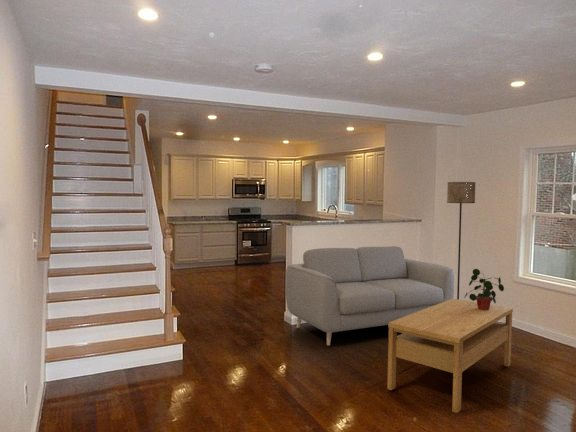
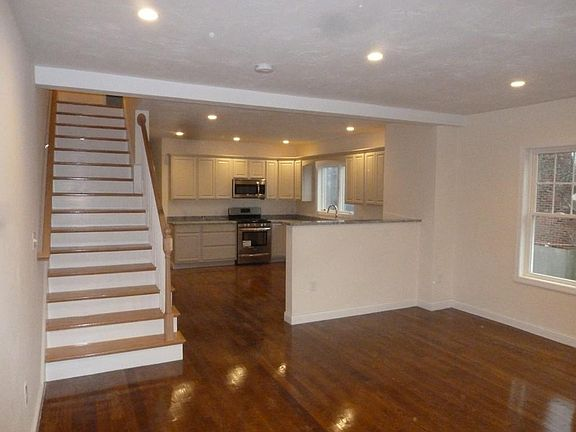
- floor lamp [446,181,476,300]
- sofa [285,245,455,346]
- coffee table [386,298,514,414]
- potted plant [464,268,505,310]
